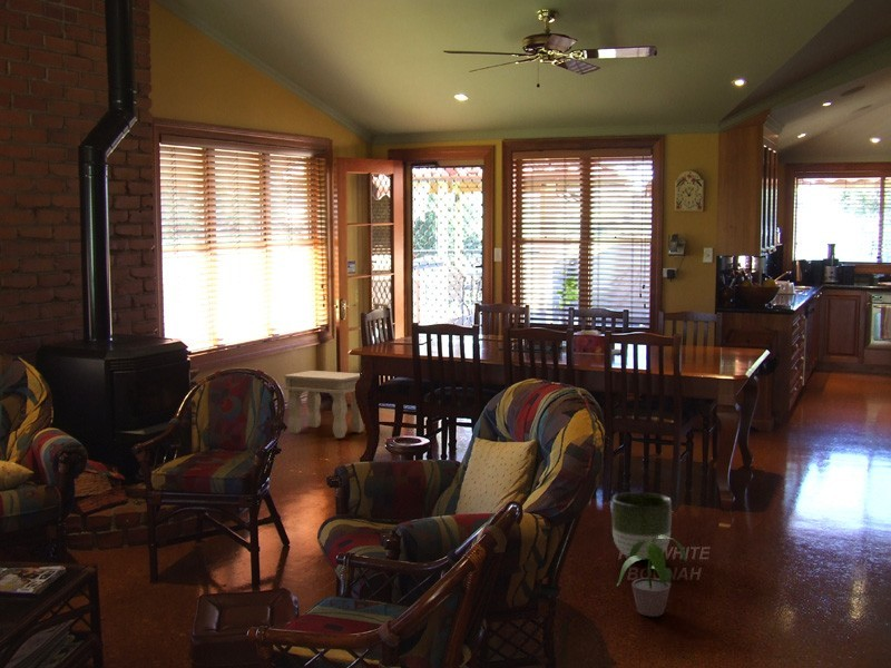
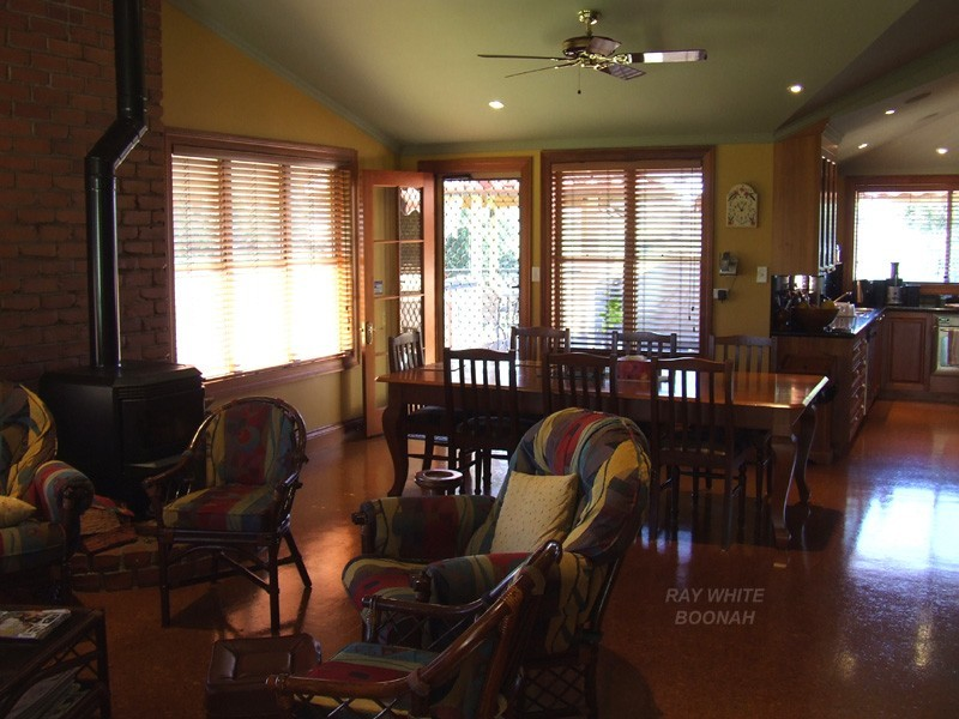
- side table [283,370,365,439]
- planter [611,491,673,560]
- potted plant [616,534,688,618]
